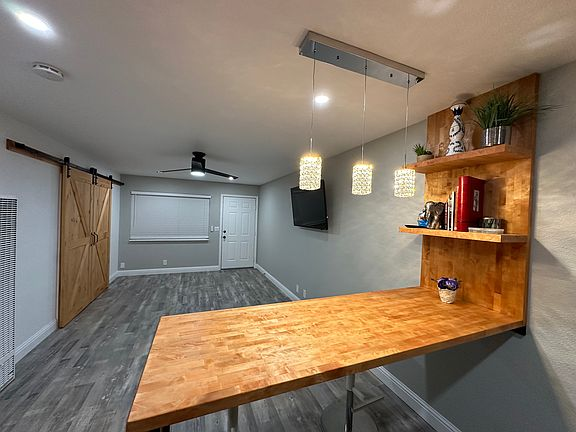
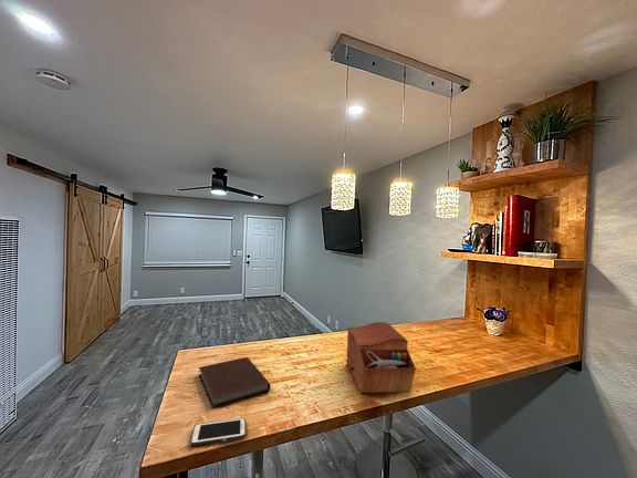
+ cell phone [189,417,247,447]
+ notebook [198,356,271,409]
+ sewing box [346,321,417,394]
